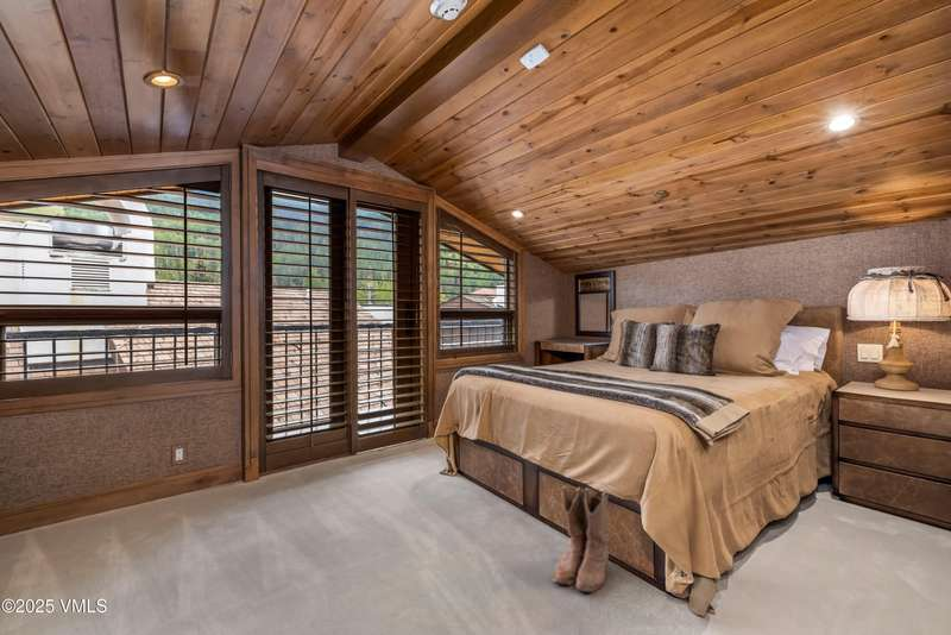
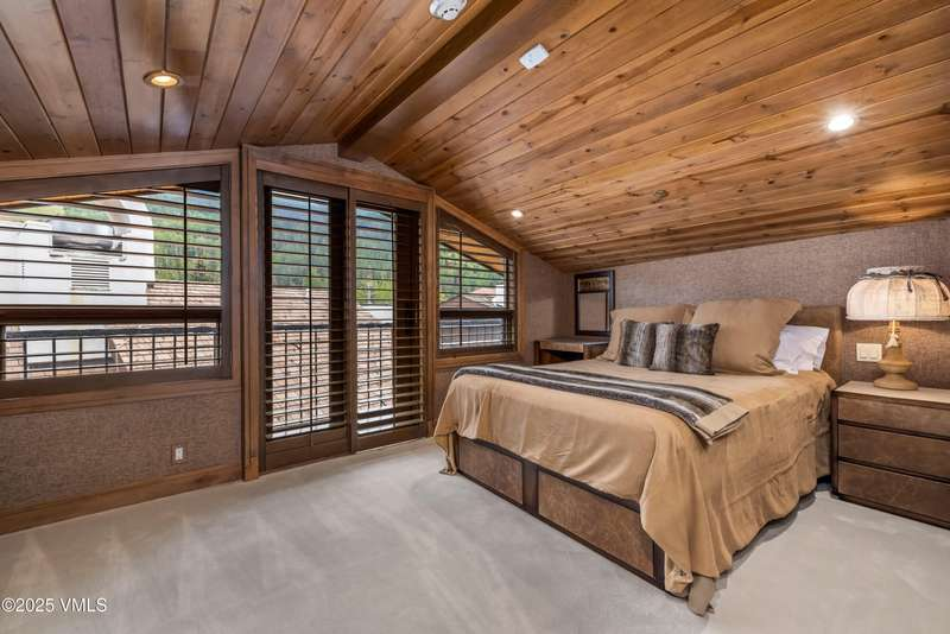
- boots [549,484,610,593]
